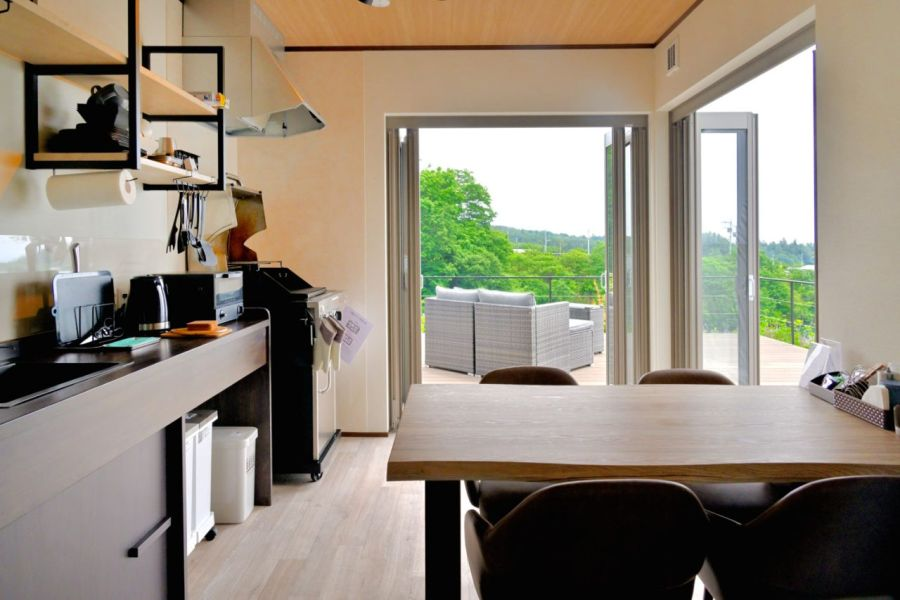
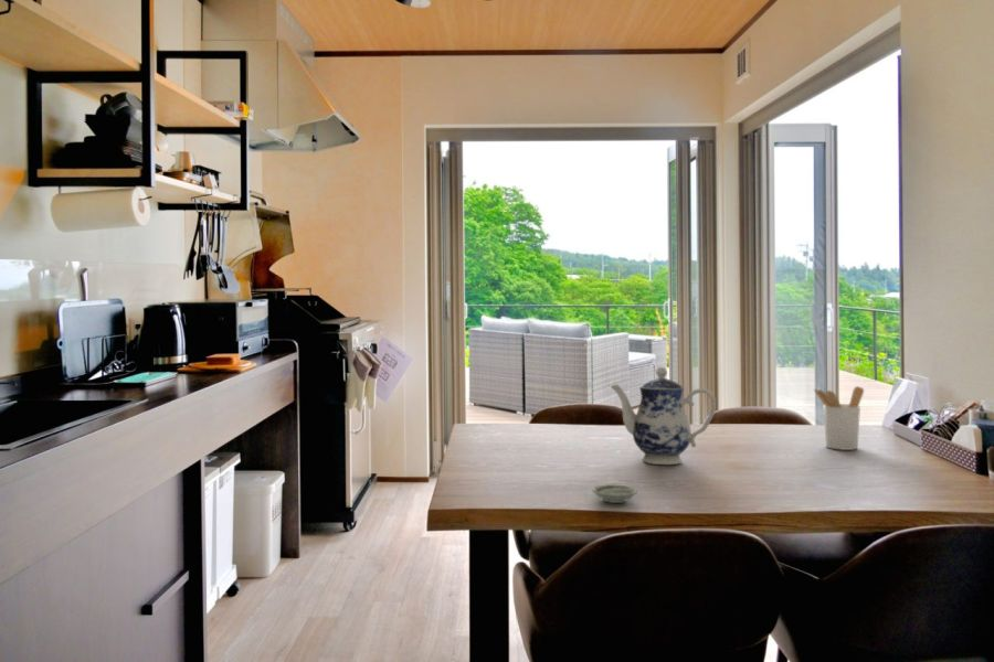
+ saucer [591,483,638,504]
+ teapot [610,366,717,466]
+ utensil holder [813,385,865,451]
